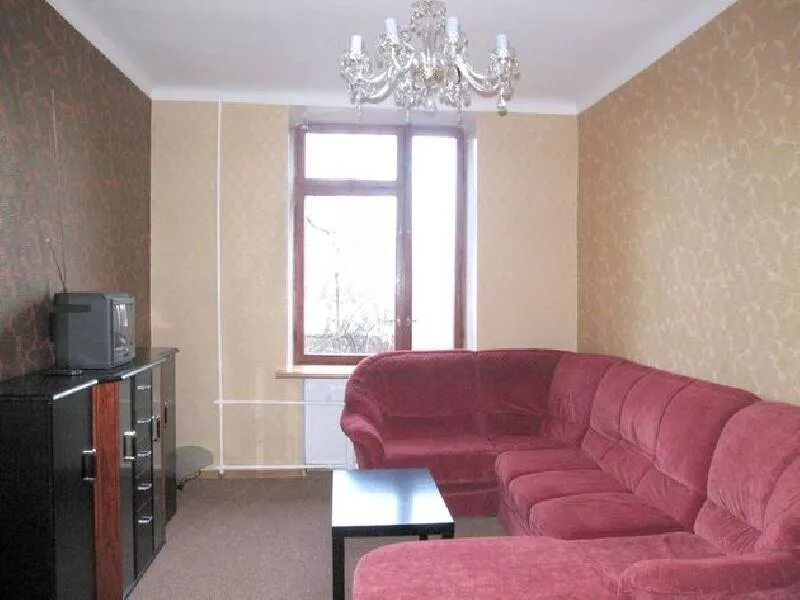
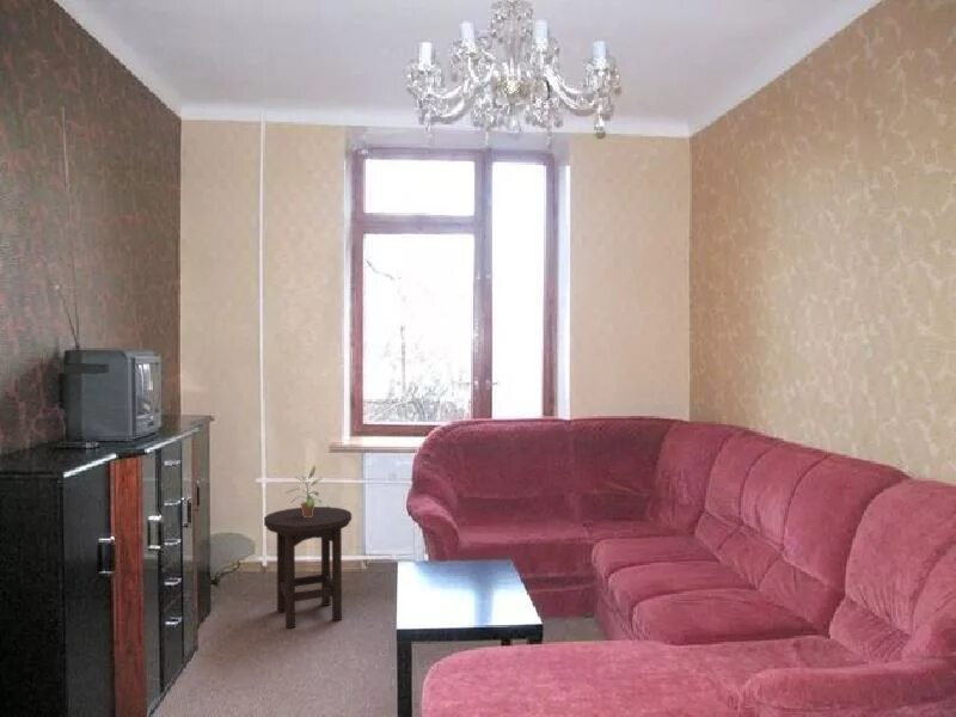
+ potted plant [286,465,331,517]
+ stool [263,505,353,630]
